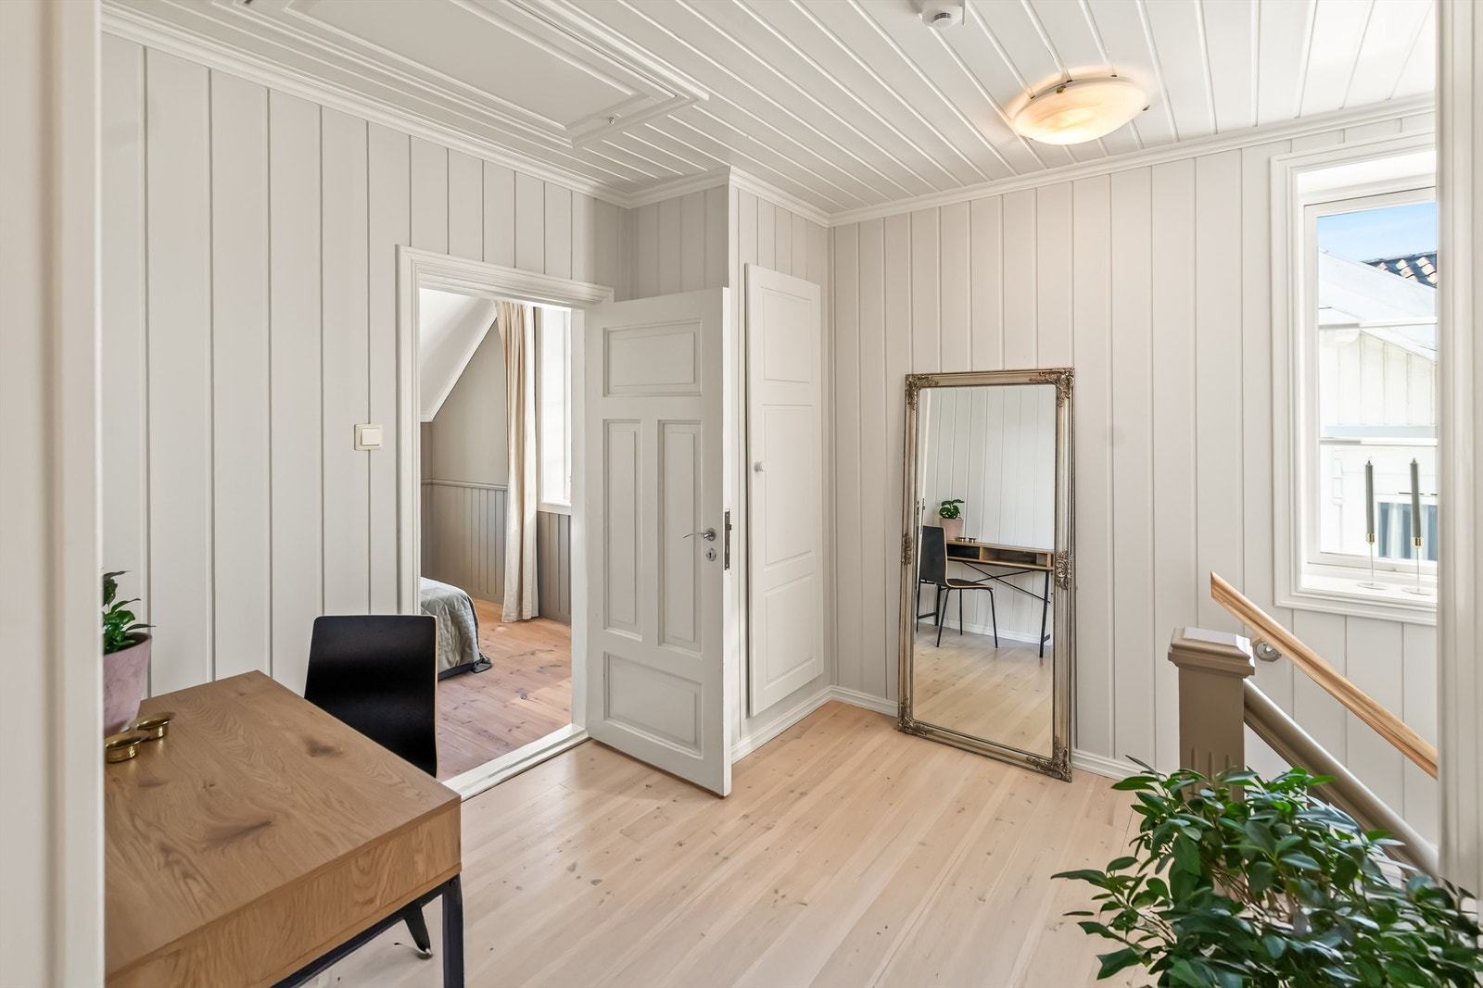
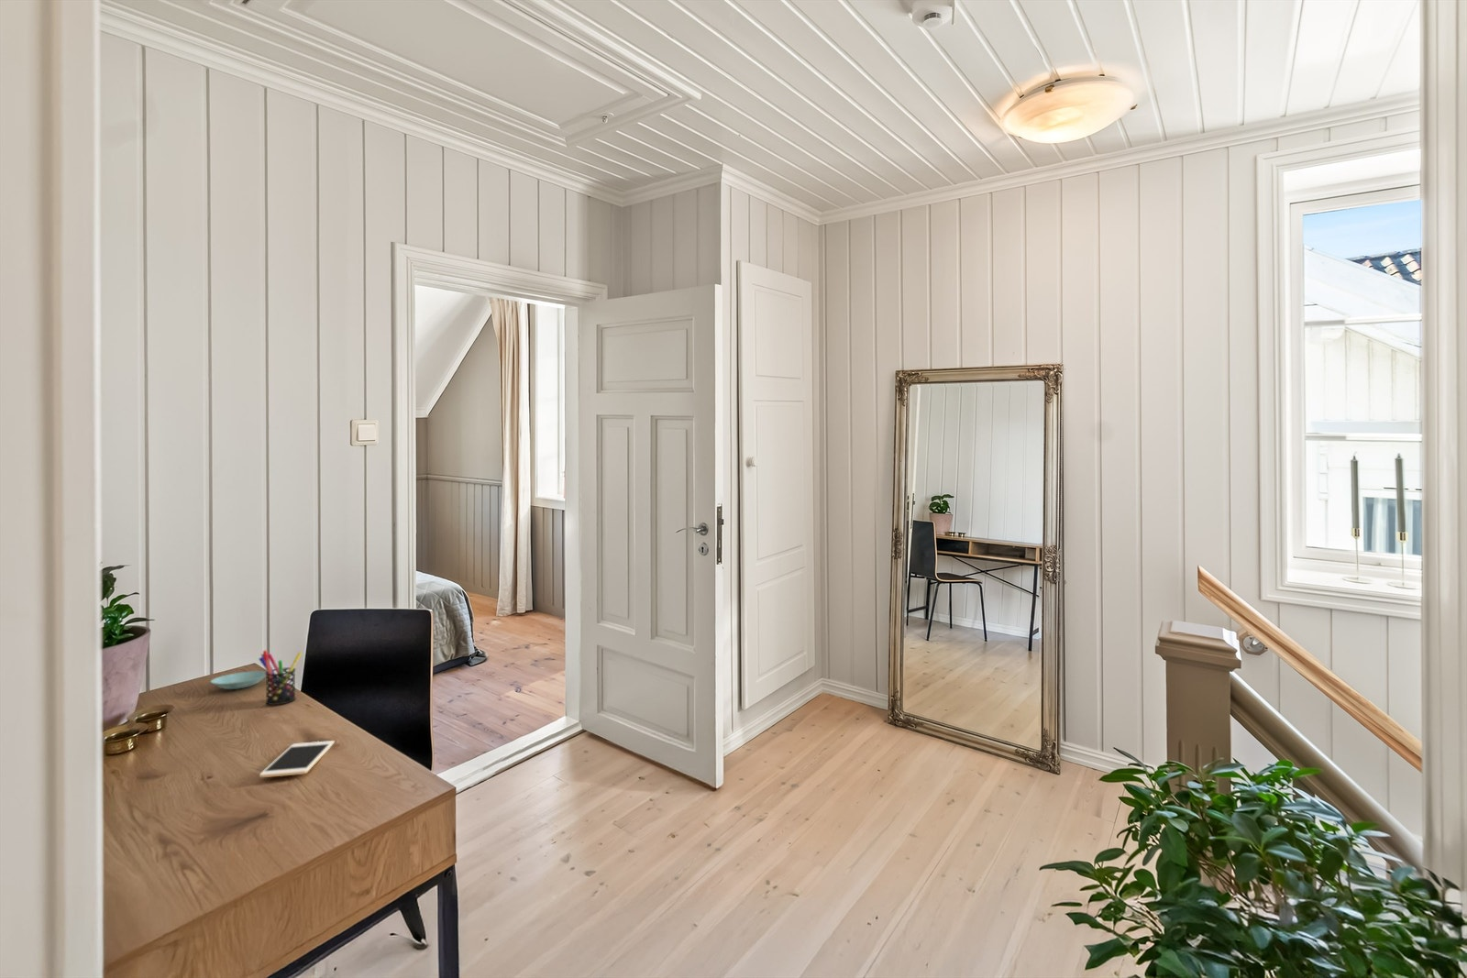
+ cell phone [259,740,335,778]
+ saucer [210,670,266,690]
+ pen holder [258,649,302,706]
